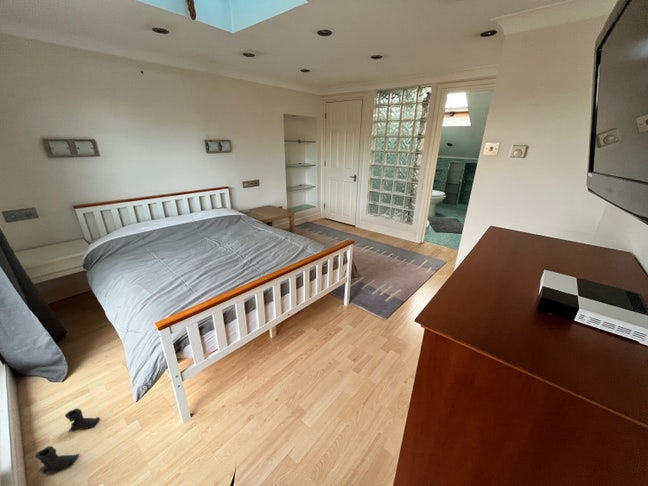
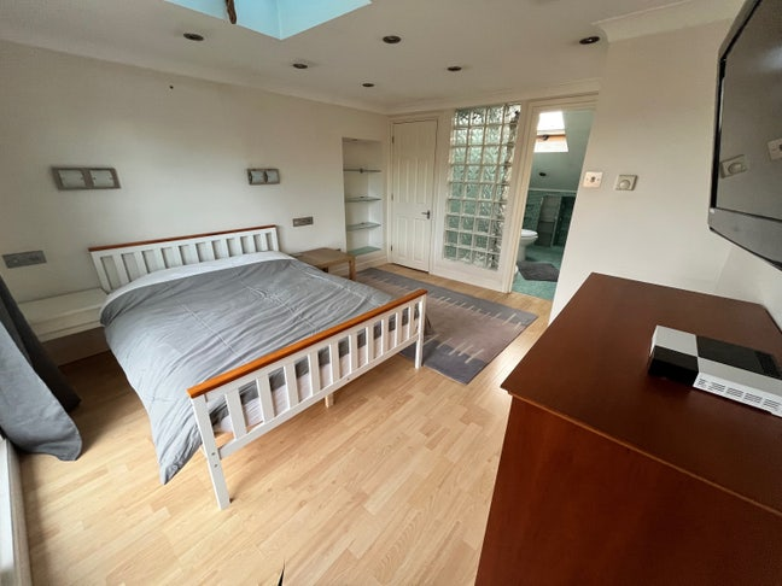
- boots [34,408,101,476]
